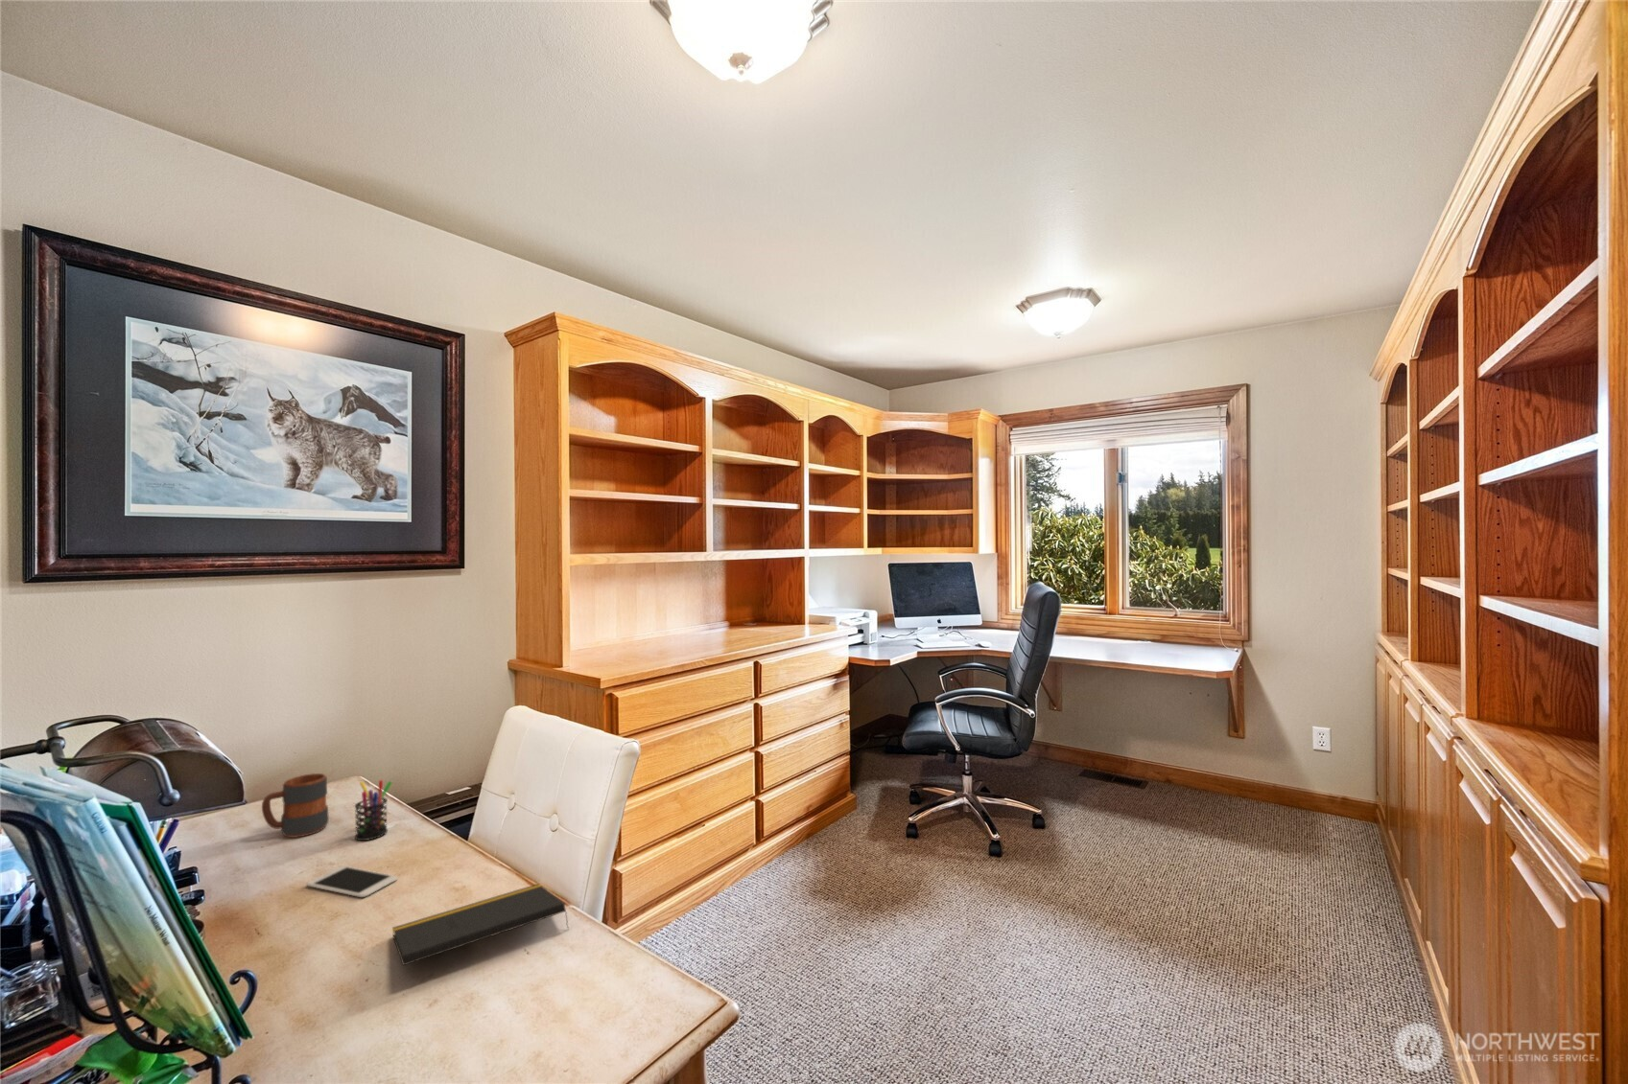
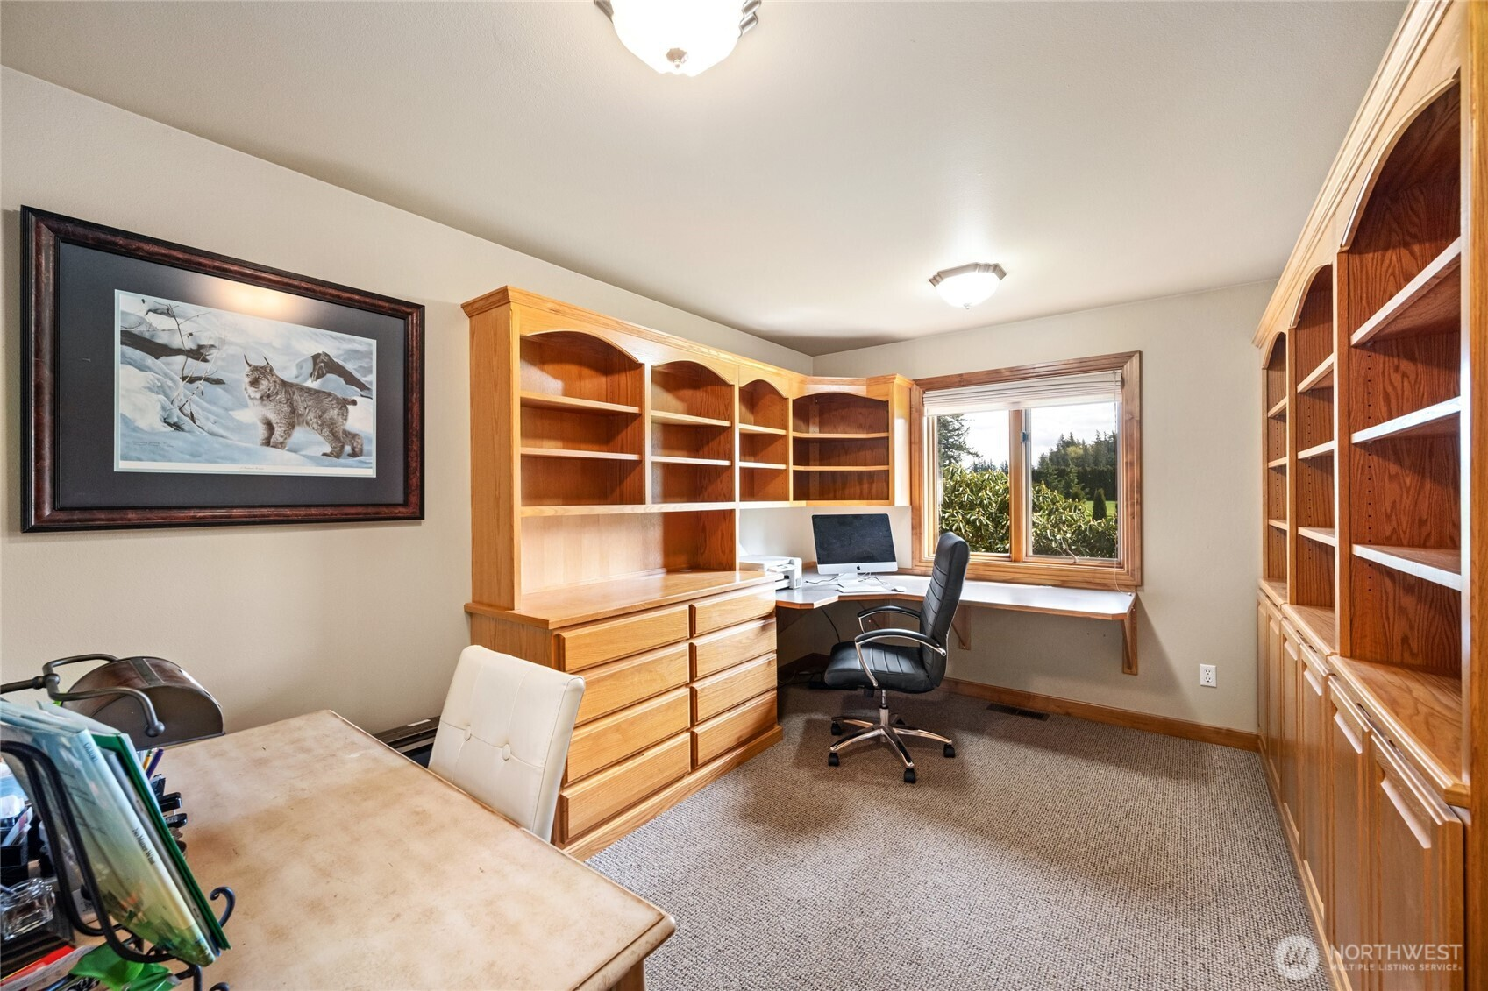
- mug [261,773,330,838]
- pen holder [353,779,393,842]
- smartphone [306,865,398,898]
- notepad [391,883,570,967]
